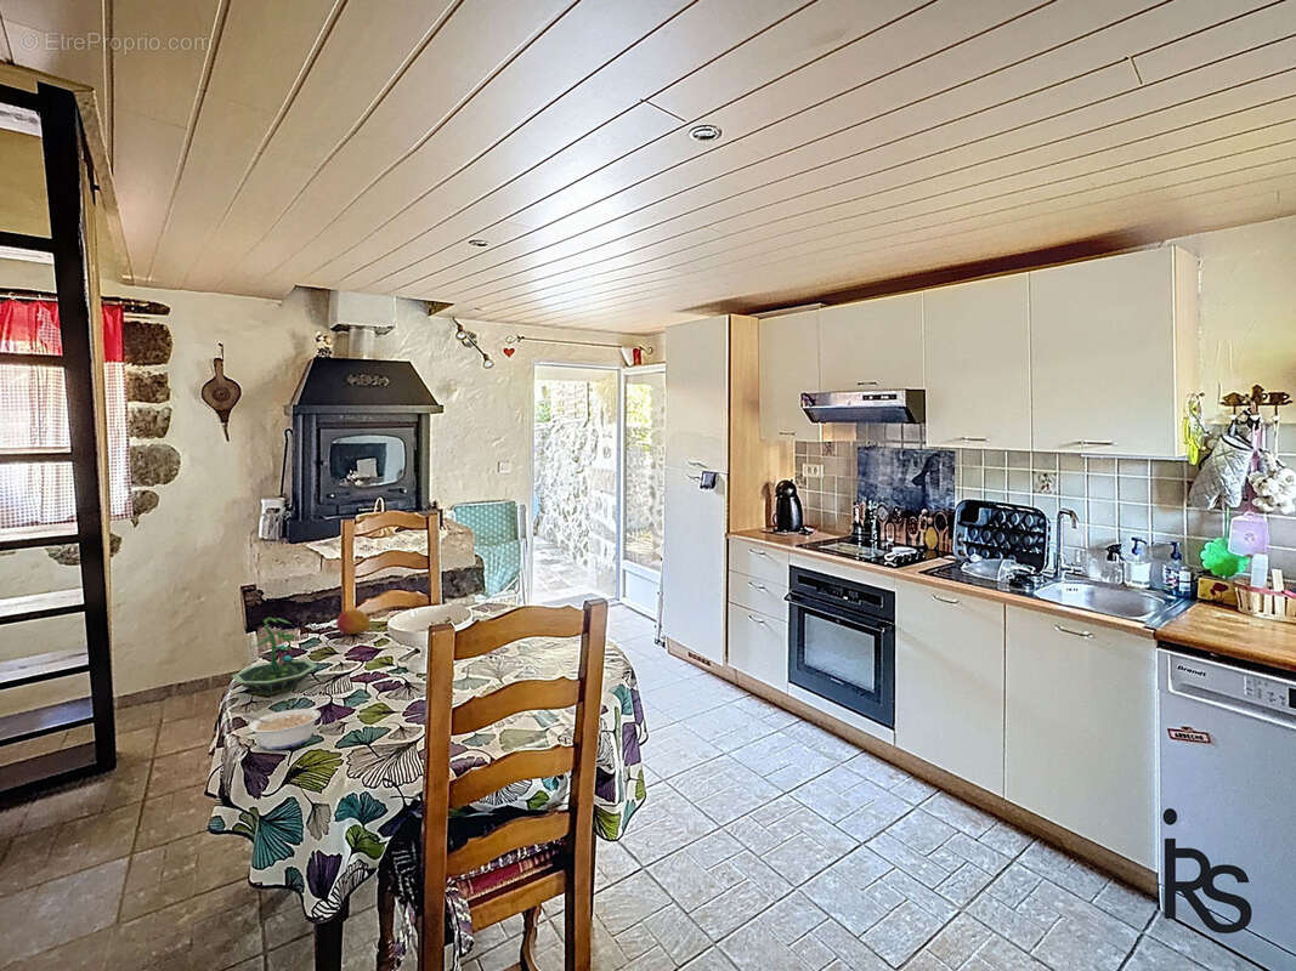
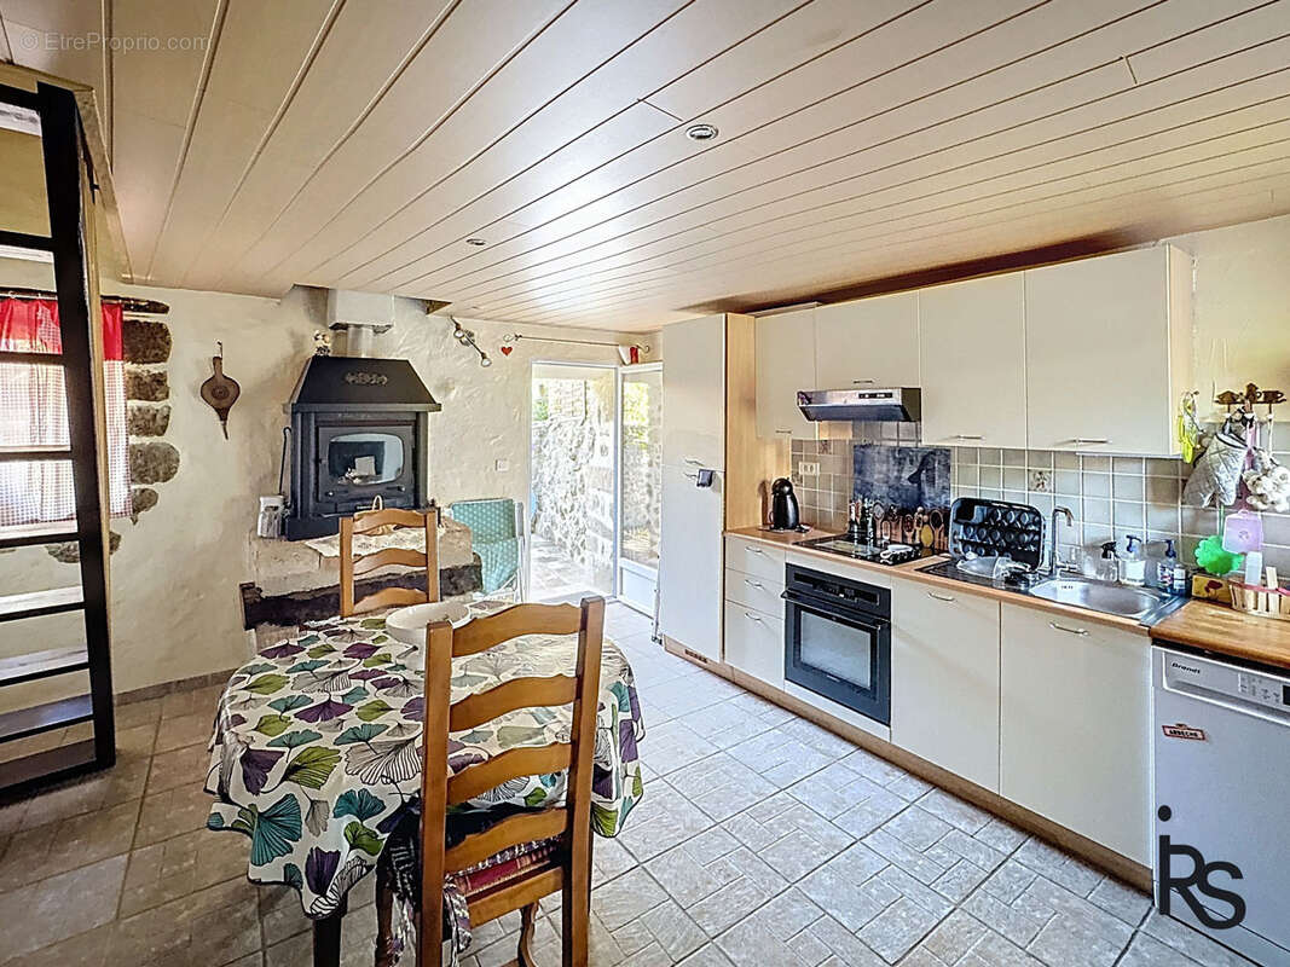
- terrarium [231,617,318,695]
- fruit [335,608,372,635]
- legume [242,708,322,751]
